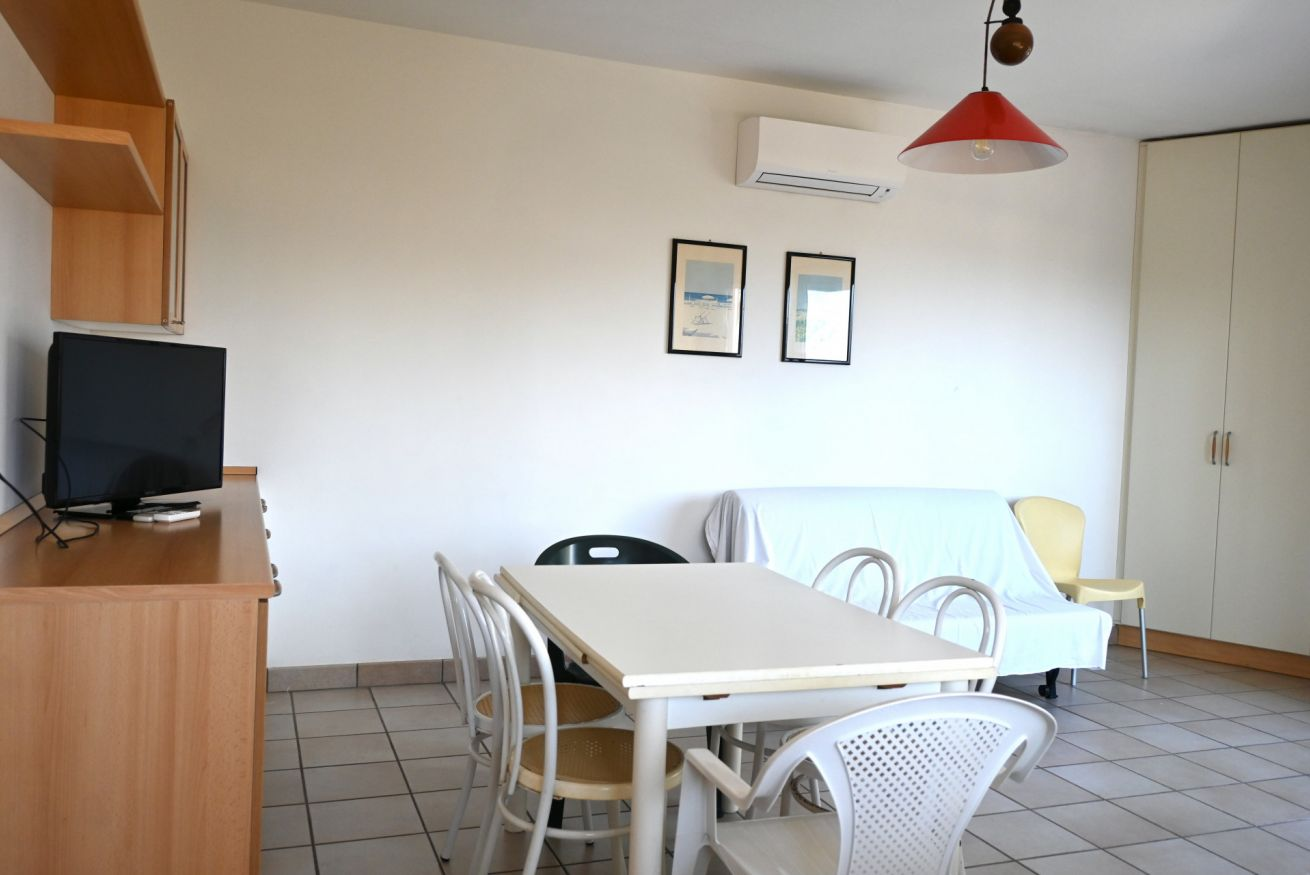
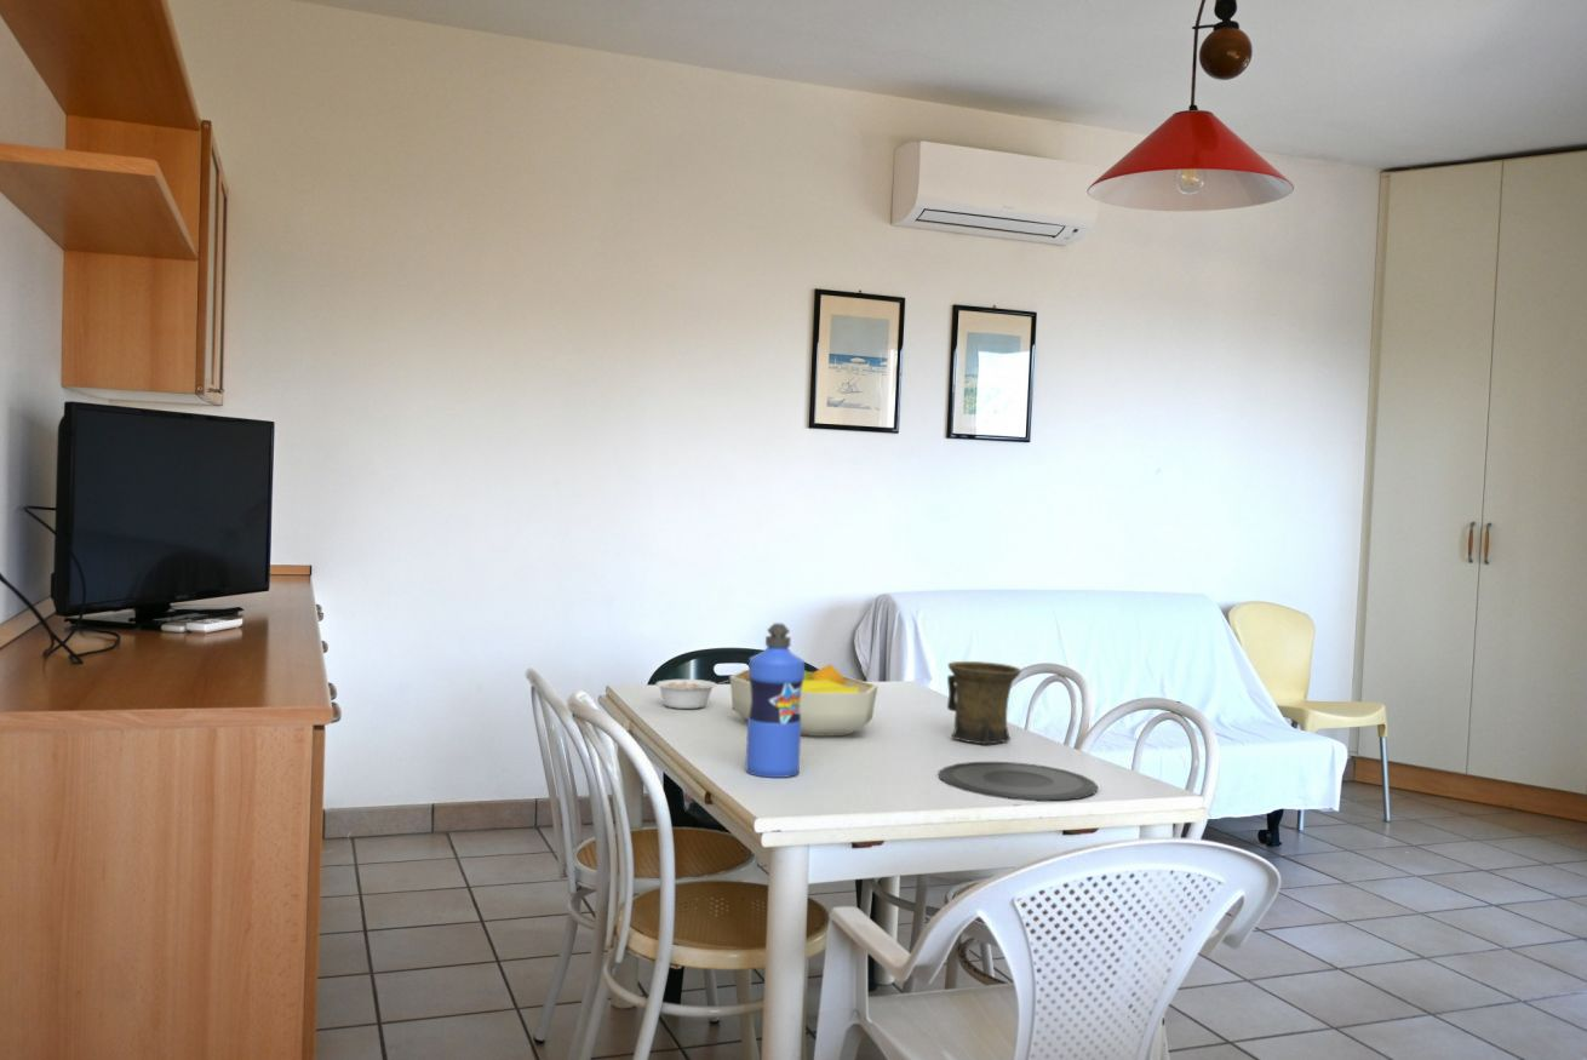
+ water bottle [745,621,806,779]
+ plate [938,761,1099,802]
+ mug [946,660,1022,745]
+ fruit bowl [728,663,880,738]
+ legume [654,678,728,710]
